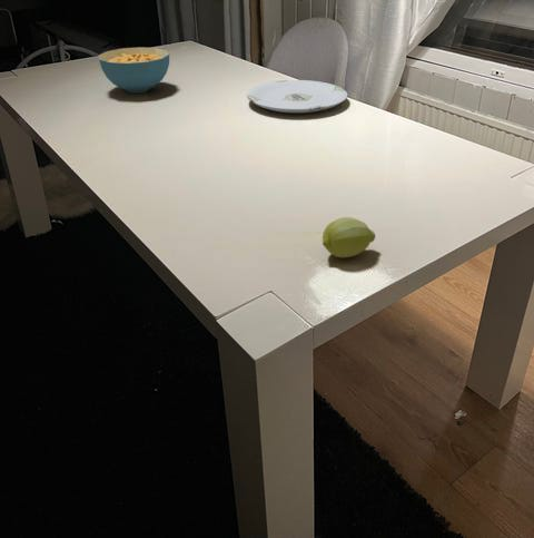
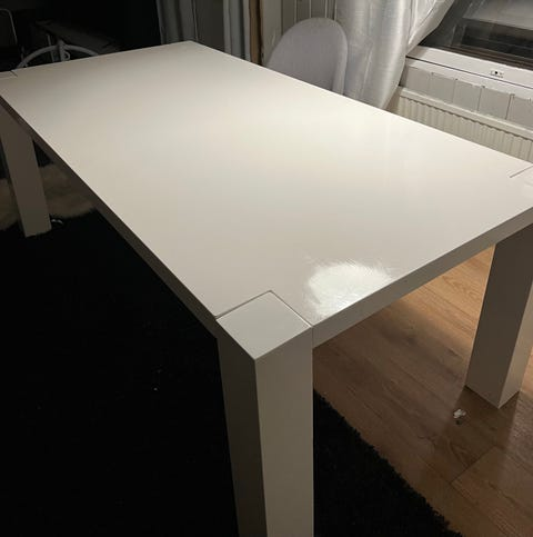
- fruit [322,216,376,258]
- plate [245,79,348,115]
- cereal bowl [97,47,170,94]
